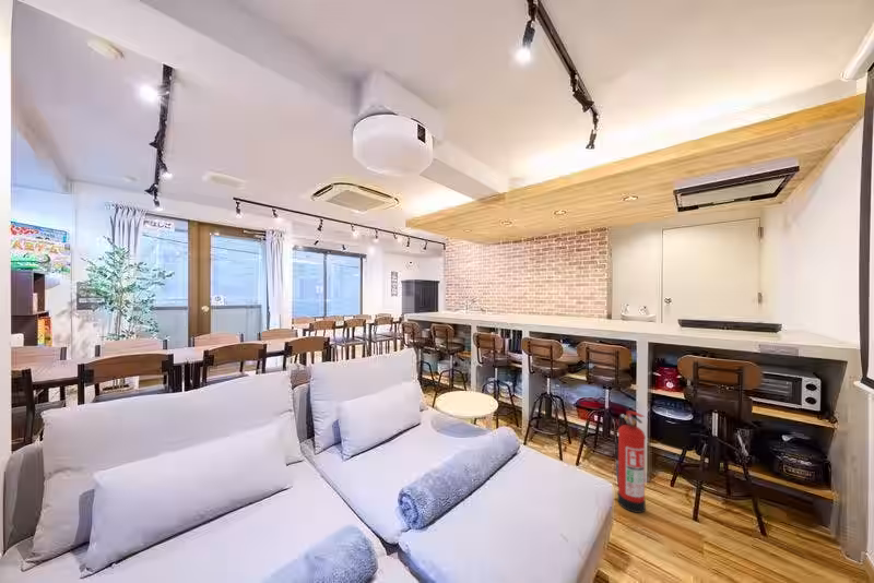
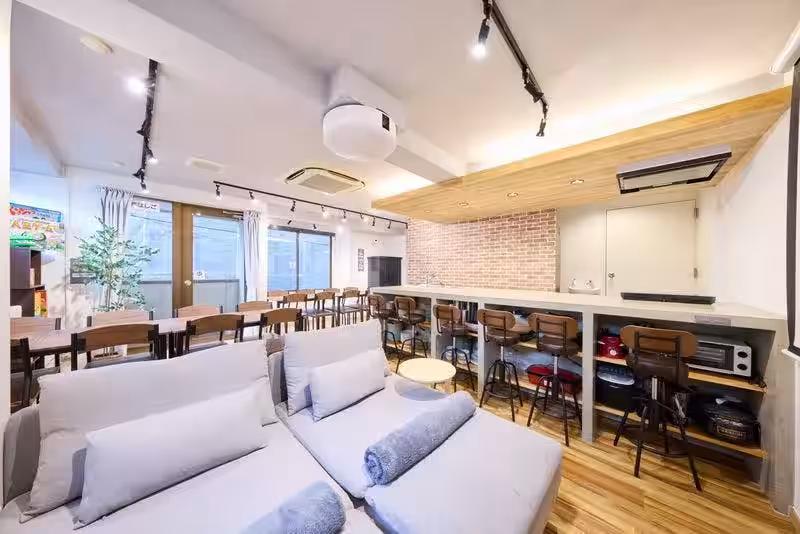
- fire extinguisher [615,411,647,514]
